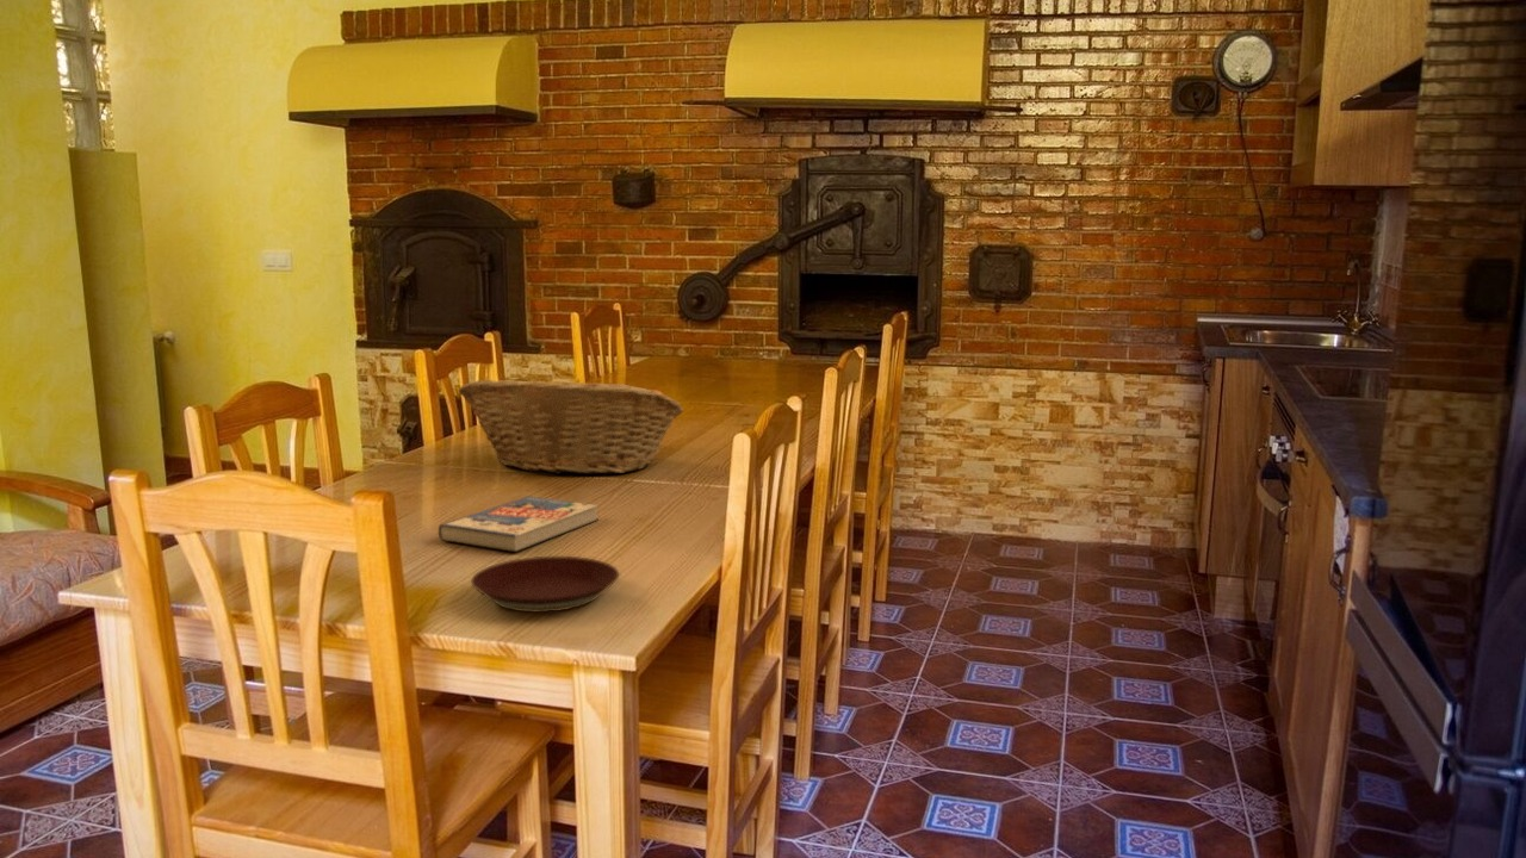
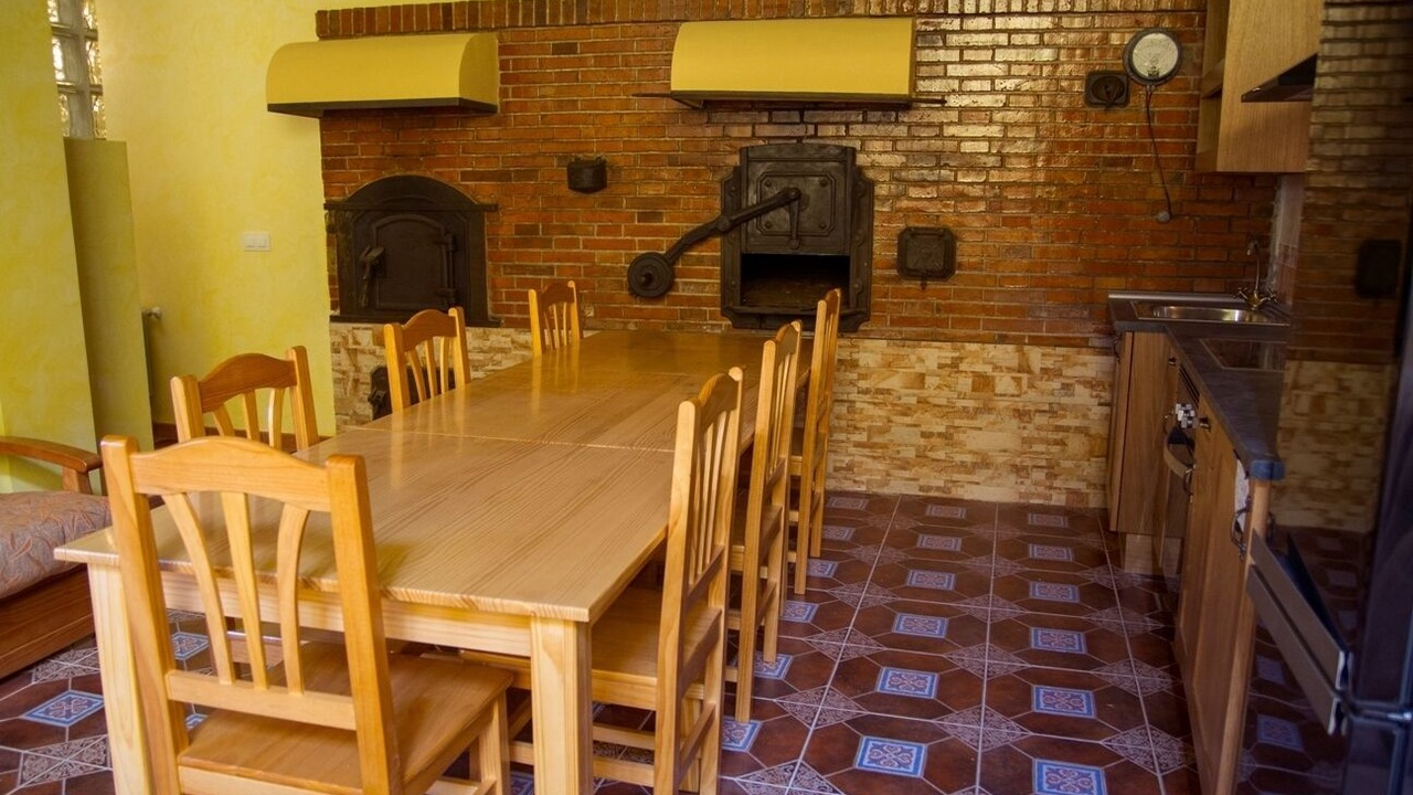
- fruit basket [458,379,686,475]
- book [438,495,600,553]
- plate [470,555,620,614]
